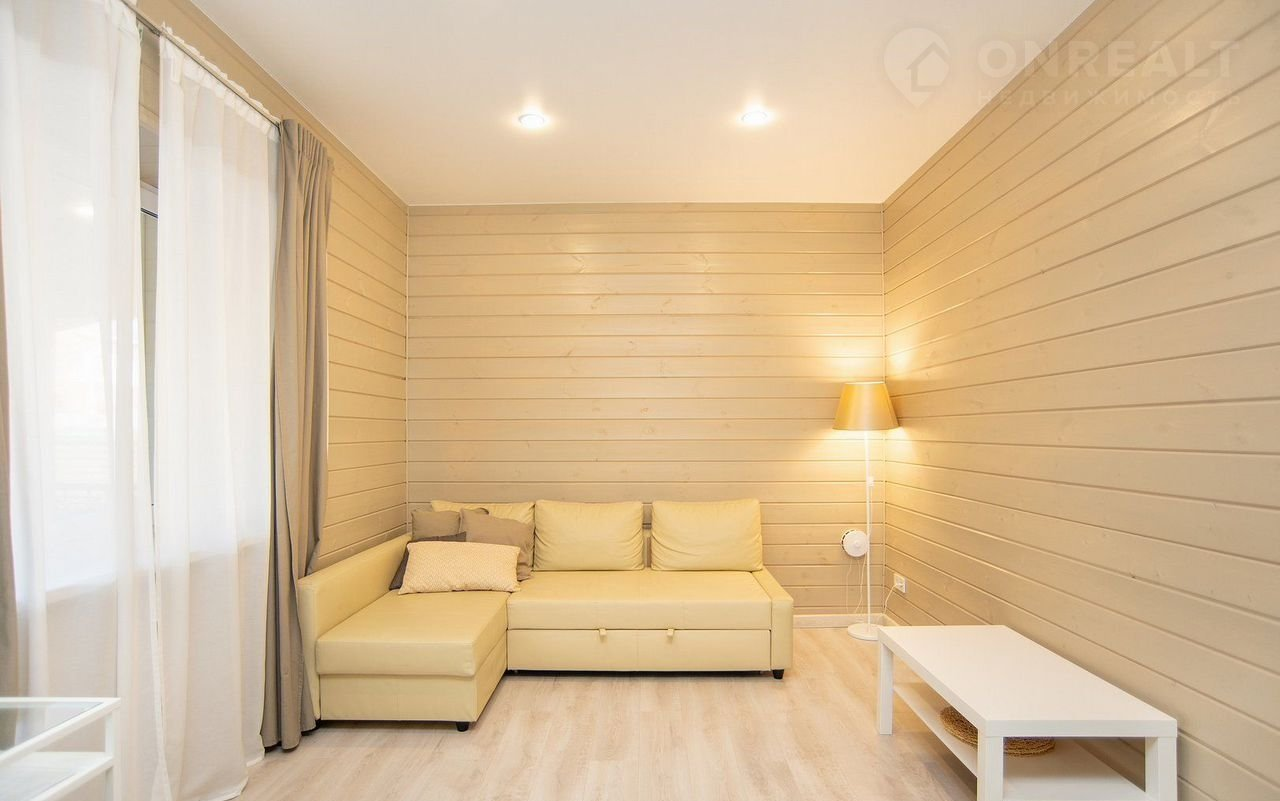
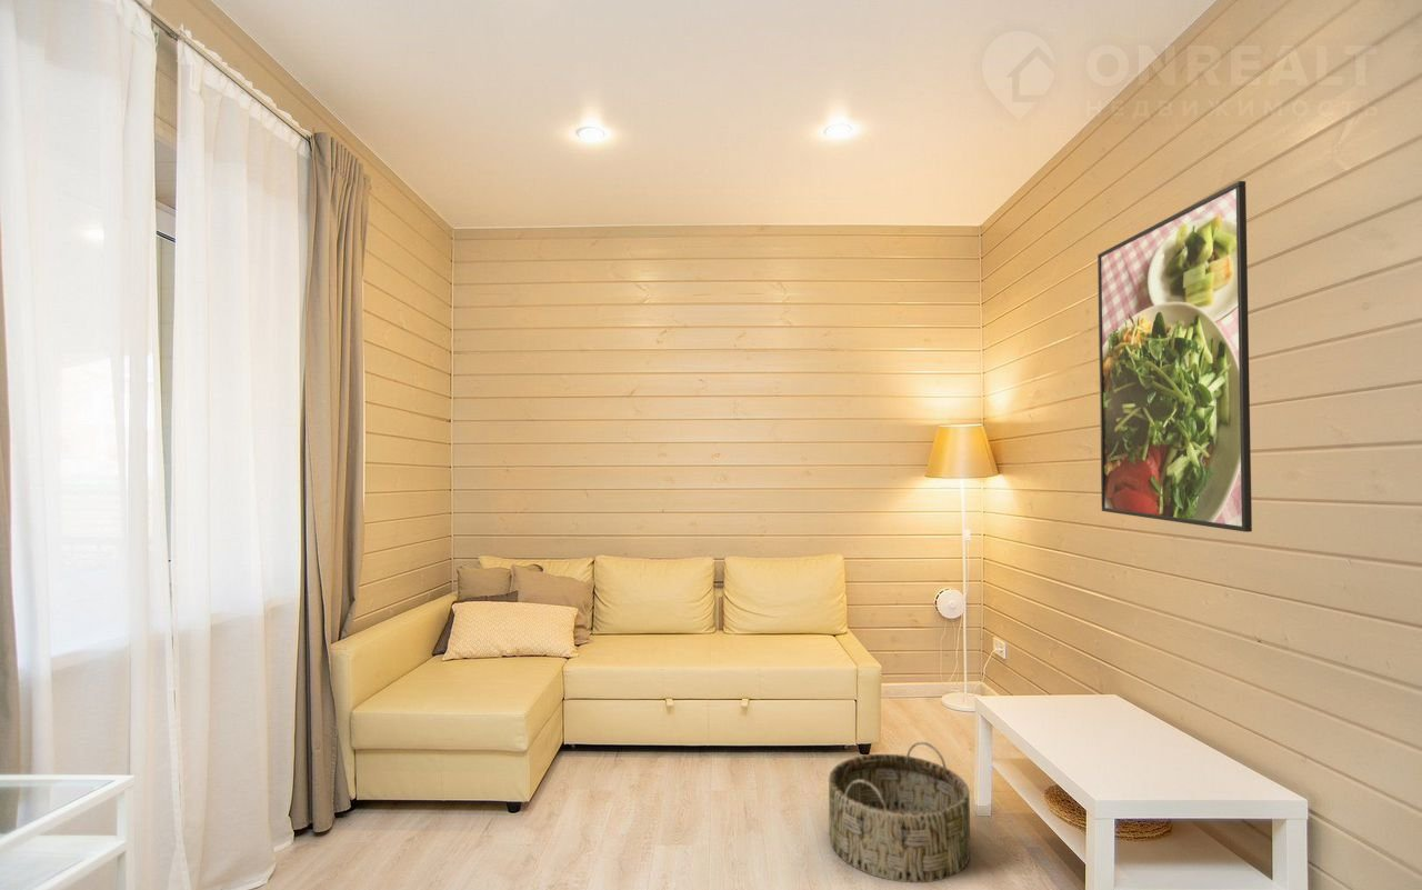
+ basket [828,741,971,883]
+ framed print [1096,180,1253,533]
